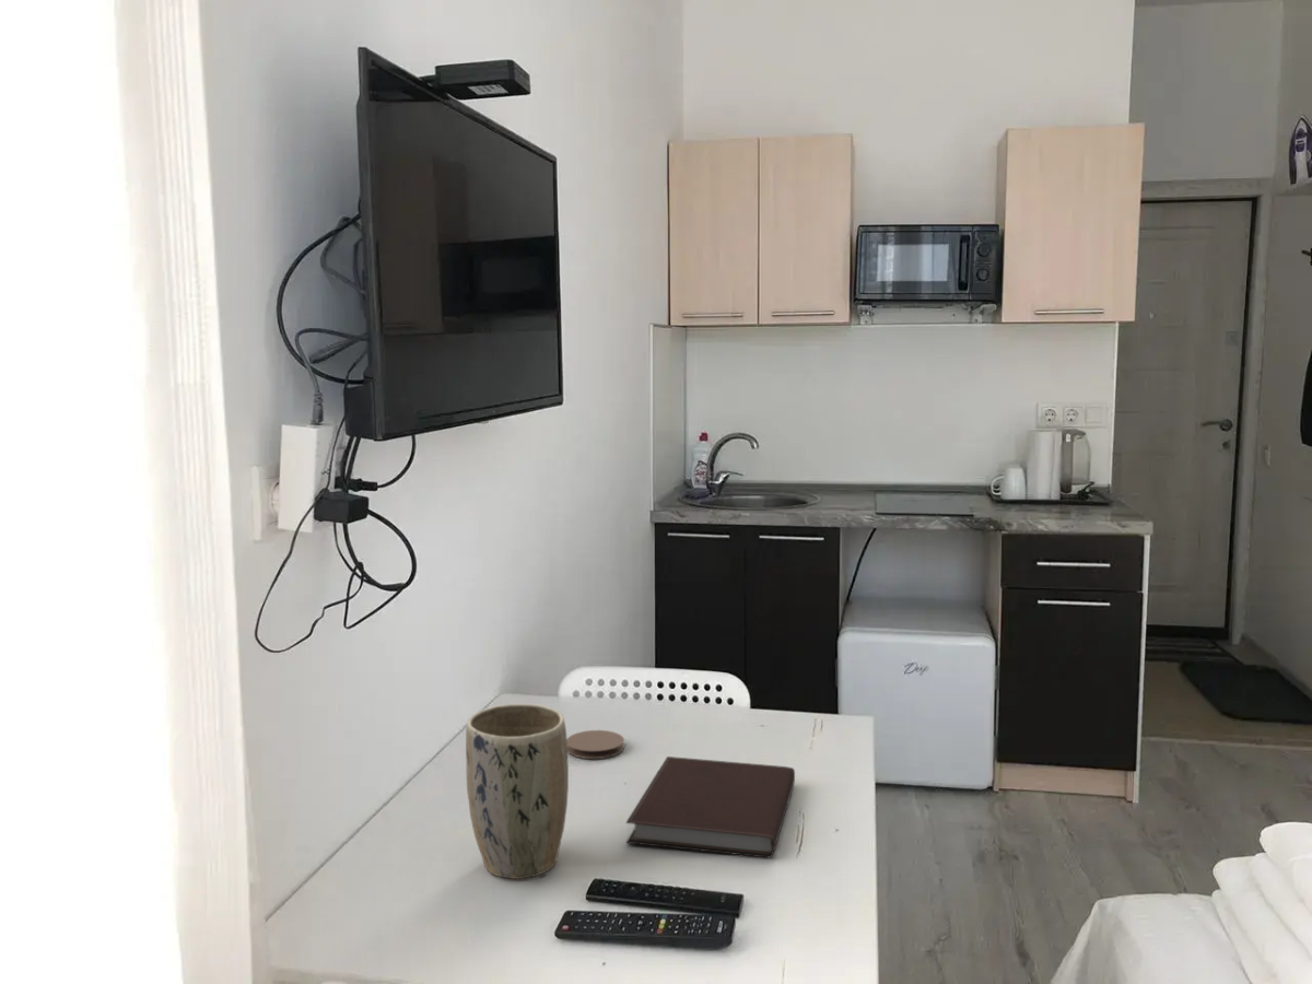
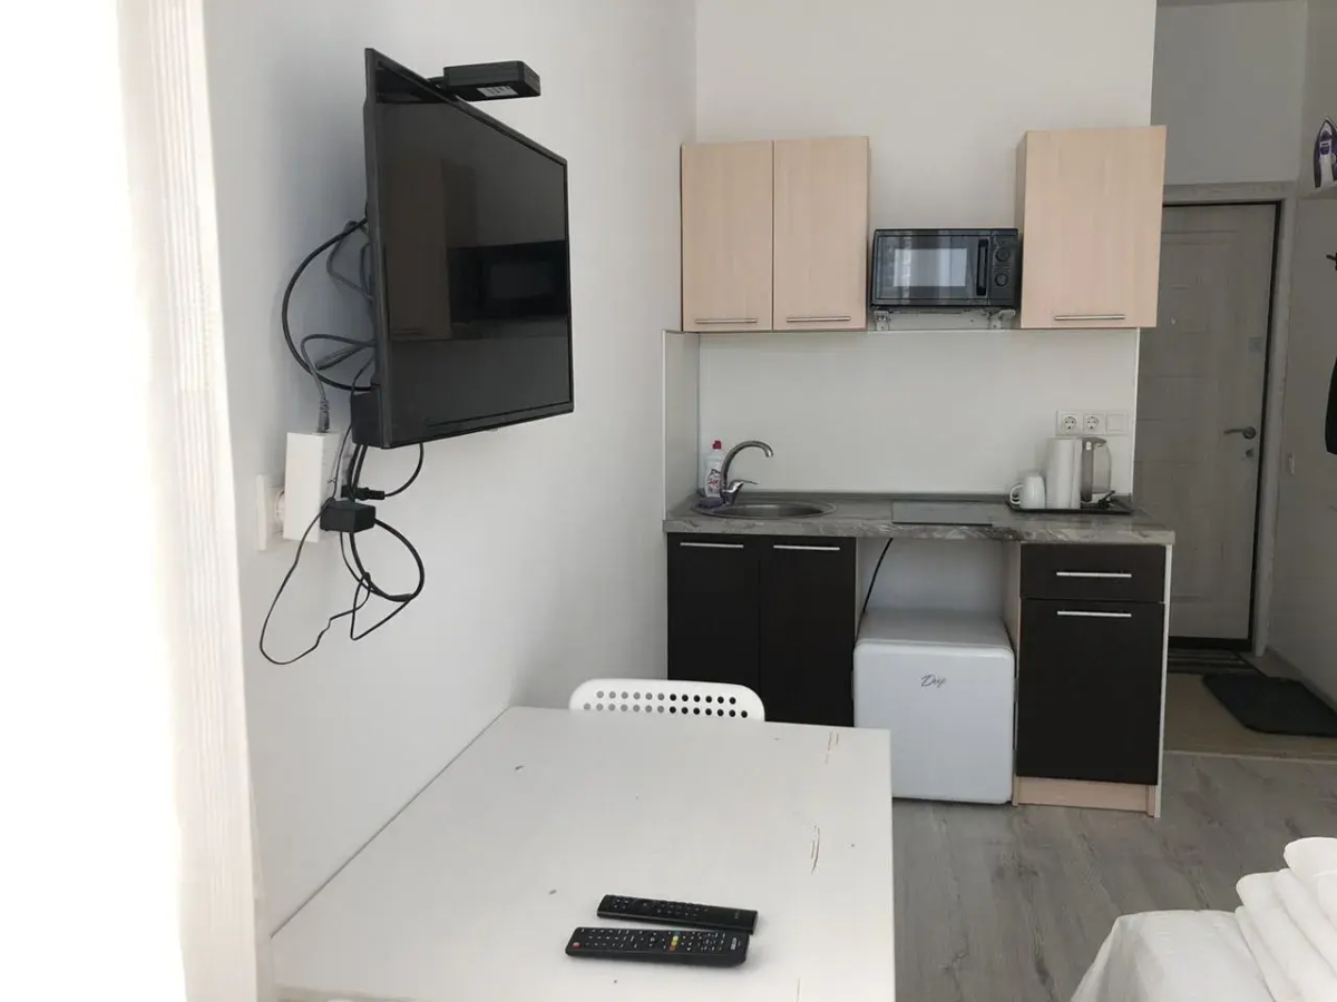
- plant pot [465,703,570,880]
- coaster [566,729,625,760]
- notebook [625,755,796,858]
